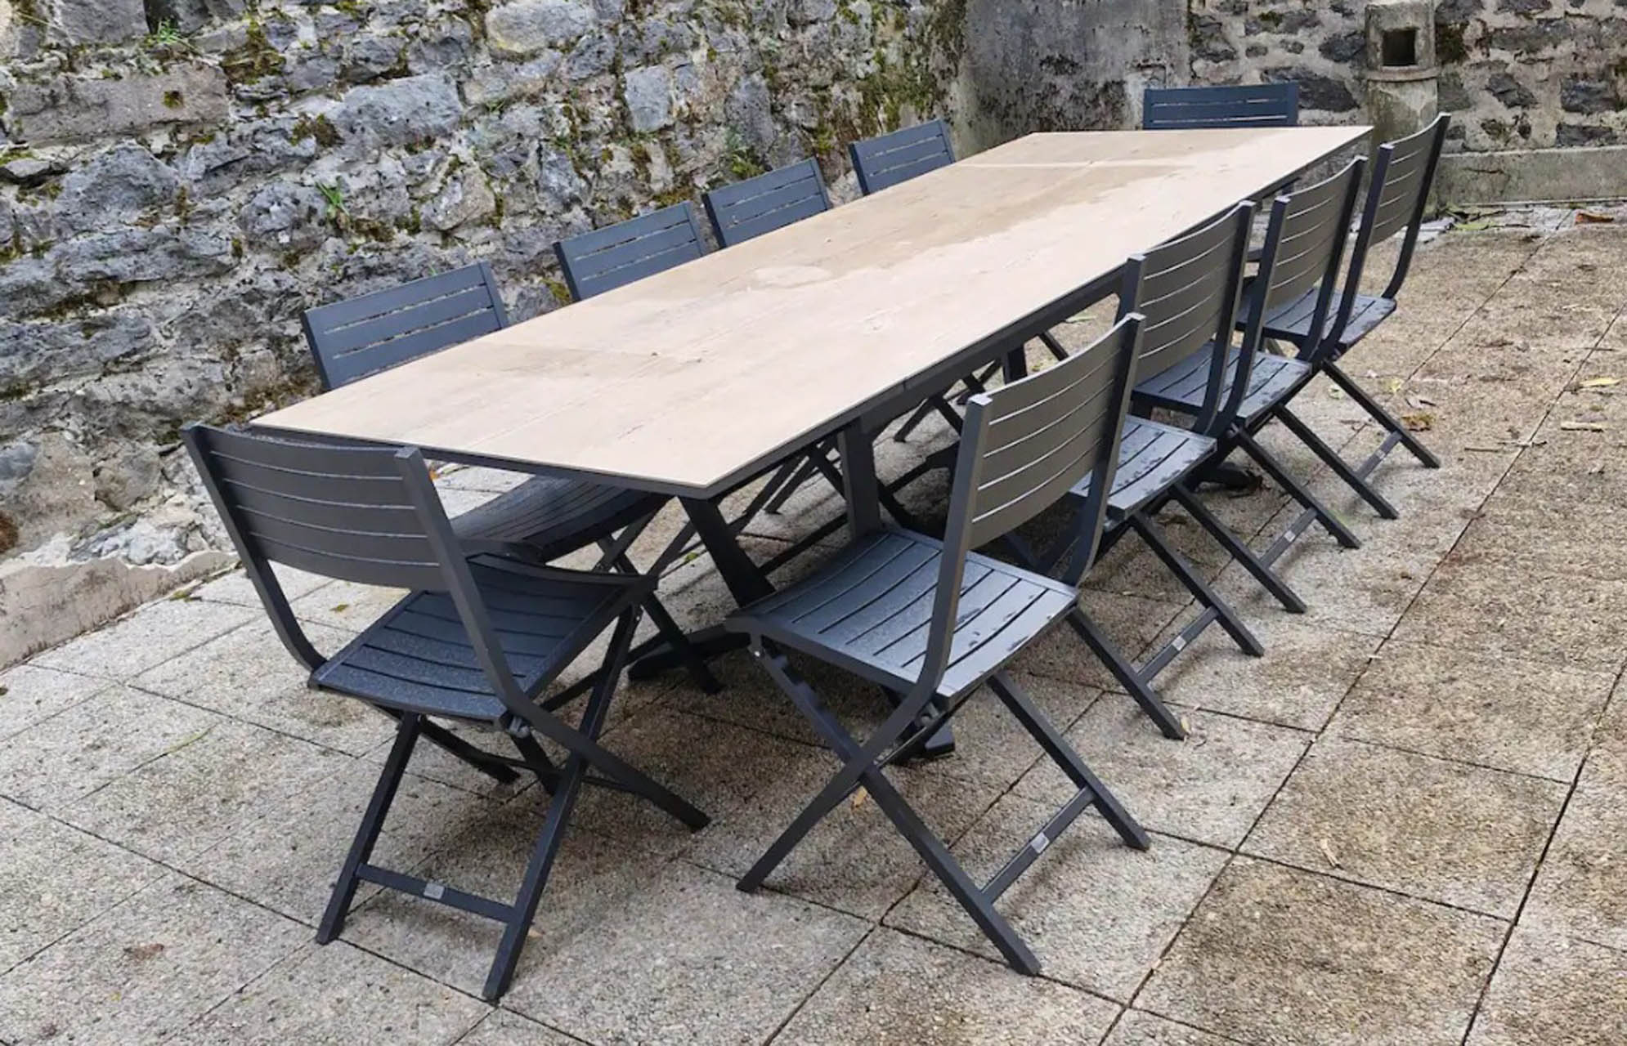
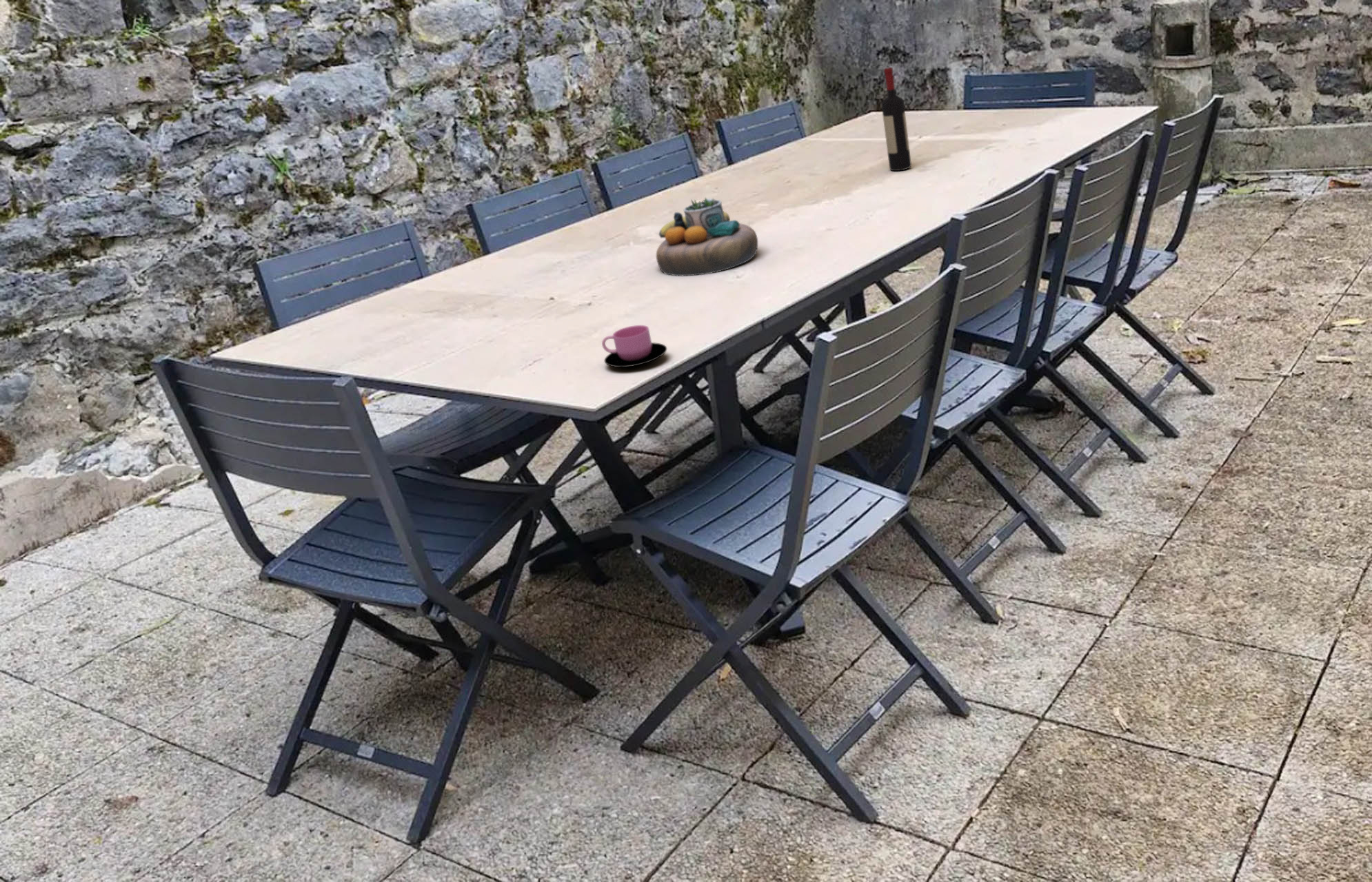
+ decorative bowl [656,196,758,276]
+ cup [601,325,667,368]
+ wine bottle [881,67,912,172]
